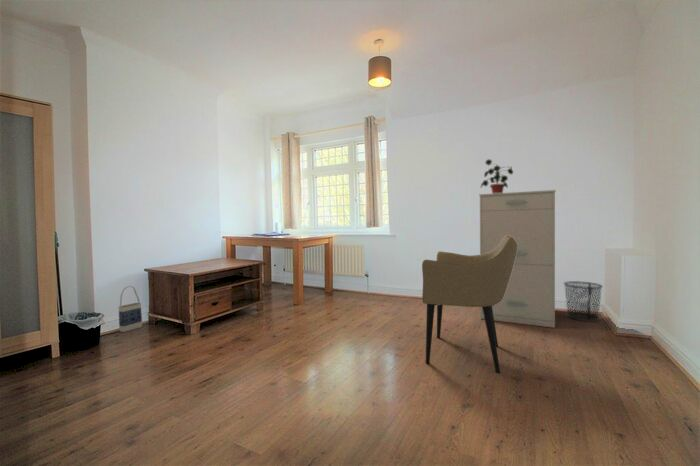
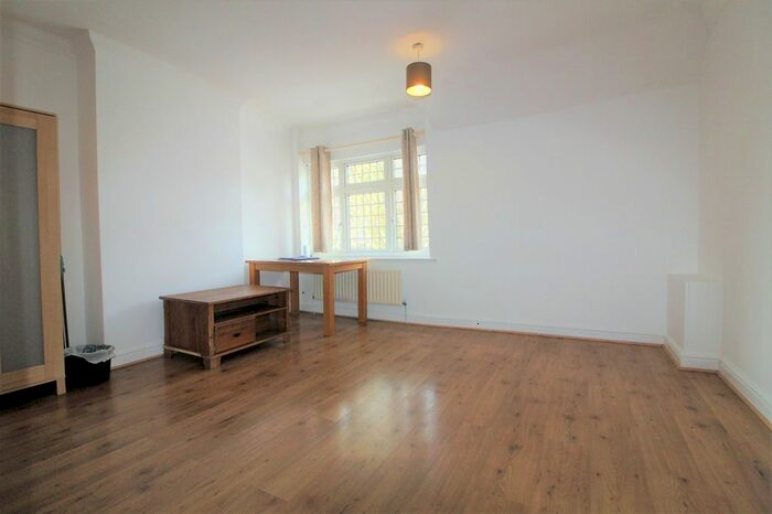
- filing cabinet [478,189,557,329]
- waste bin [563,280,604,323]
- armchair [421,235,518,374]
- potted plant [480,158,514,194]
- bag [118,285,143,333]
